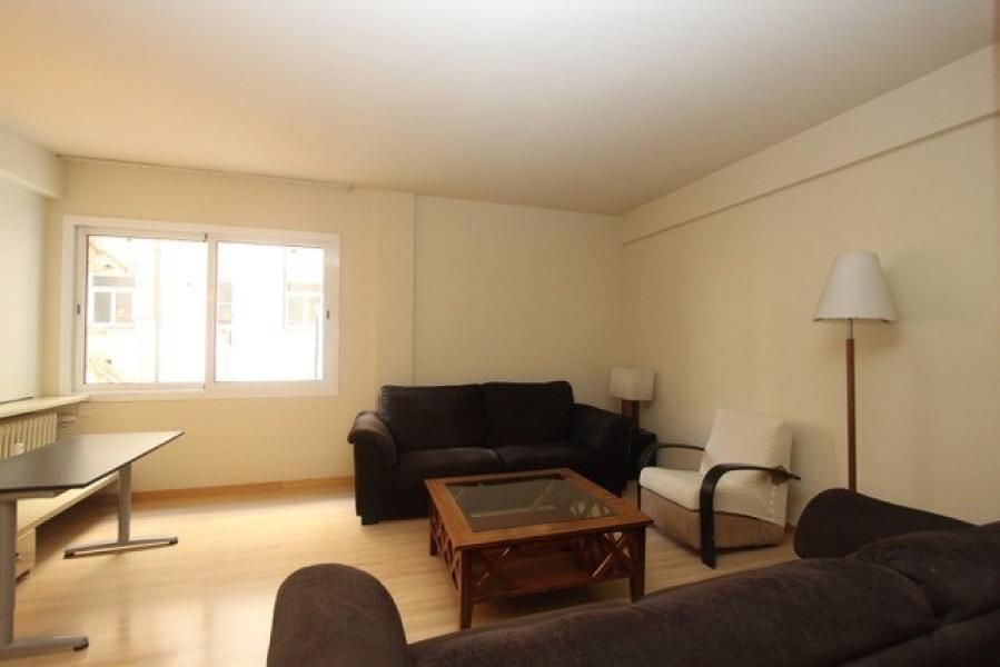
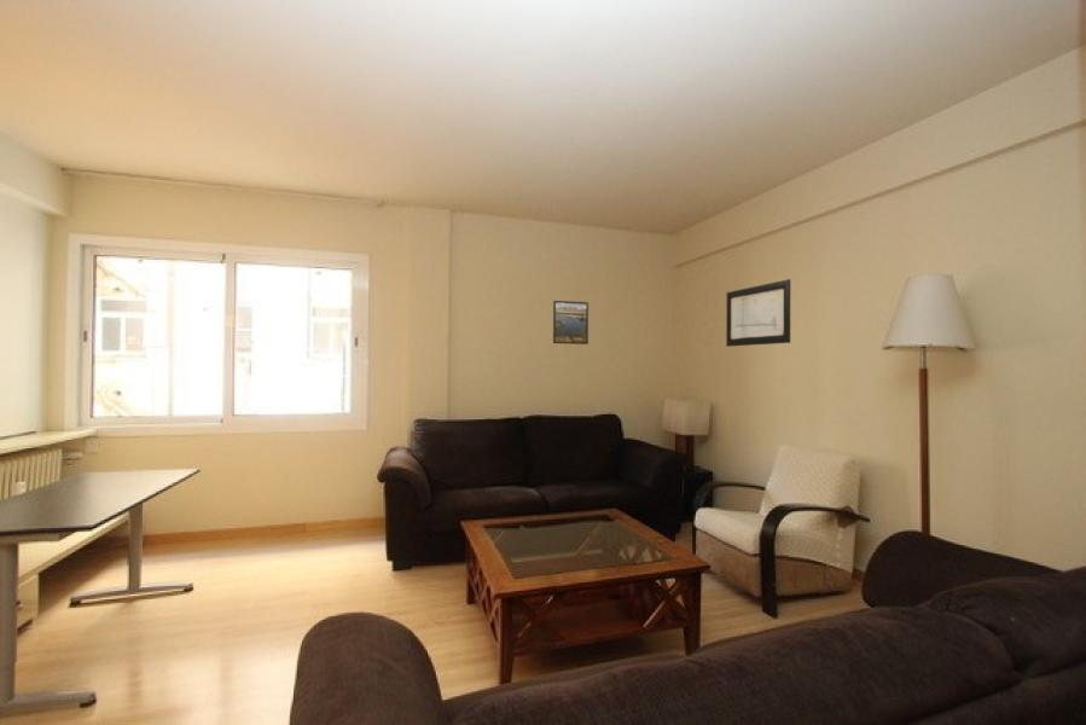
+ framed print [552,300,590,346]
+ wall art [725,278,791,348]
